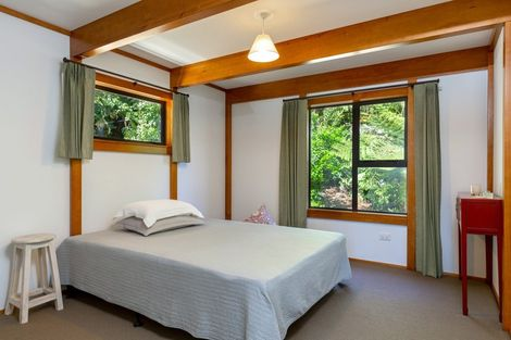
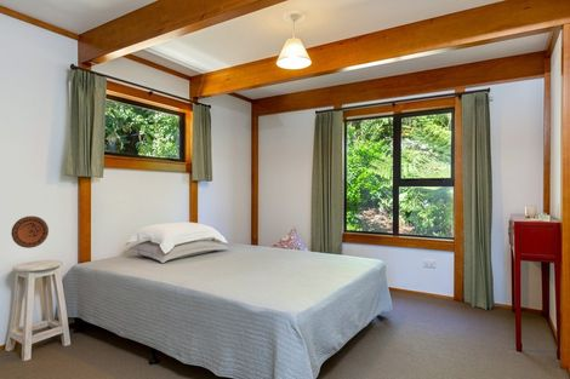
+ decorative plate [10,216,50,249]
